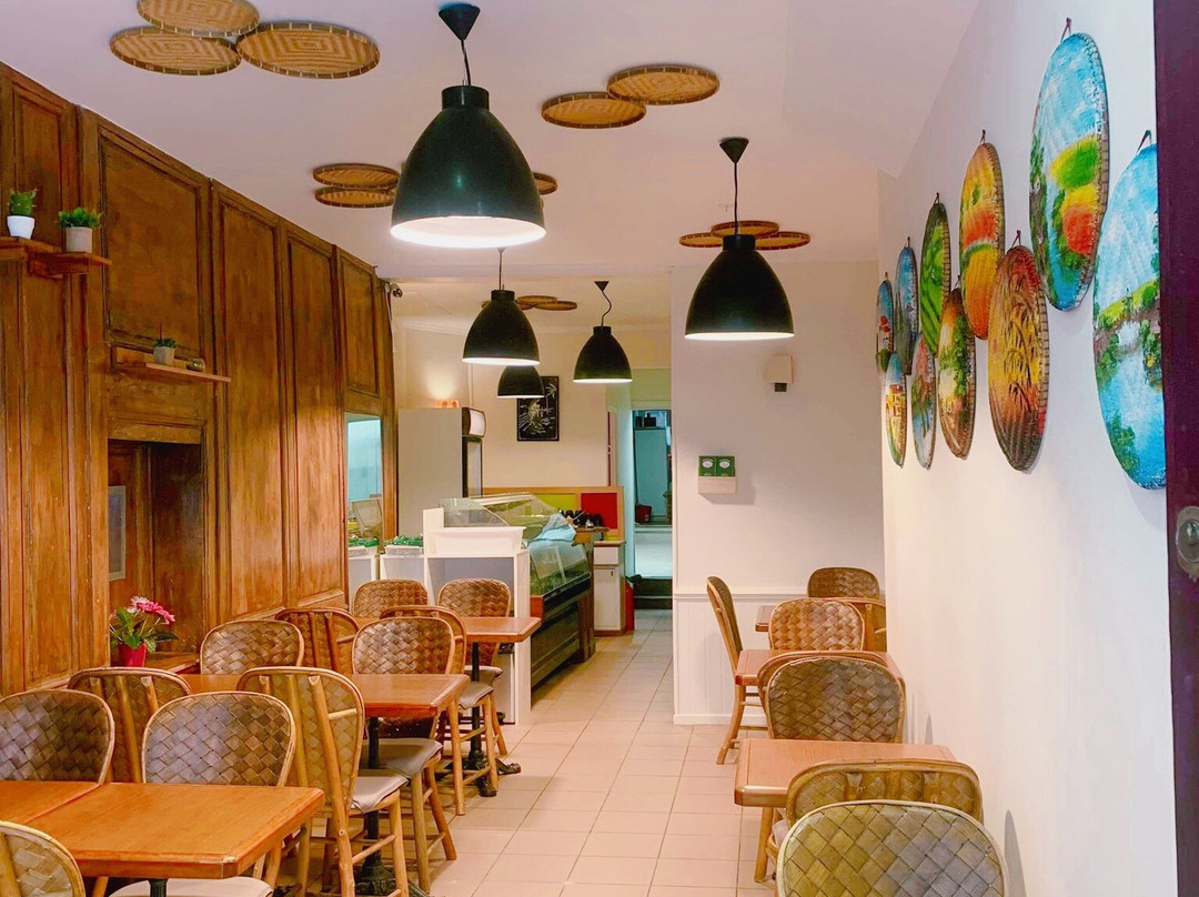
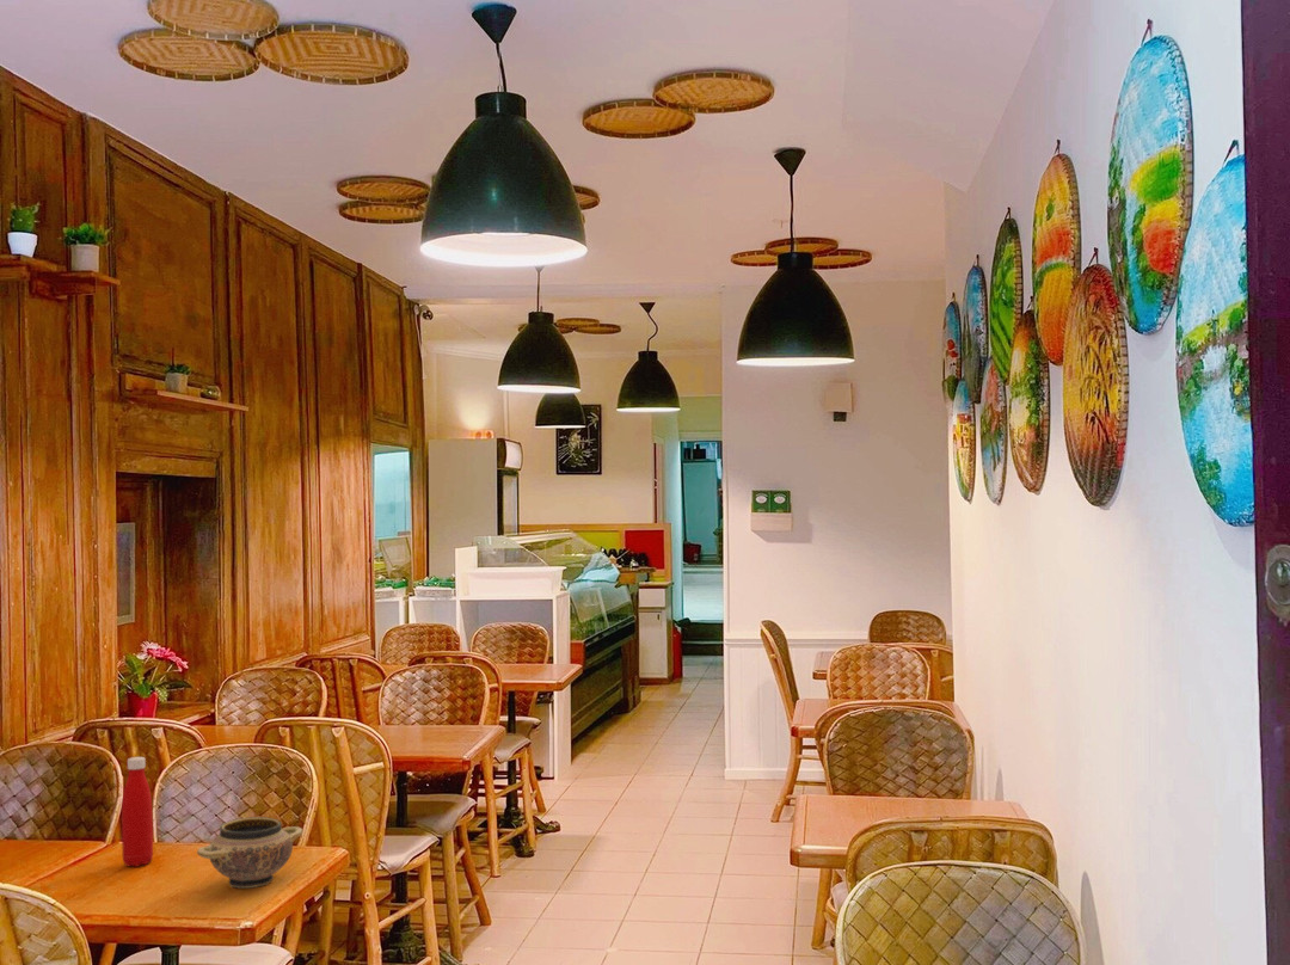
+ ceramic bowl [196,816,303,889]
+ bottle [121,756,154,868]
